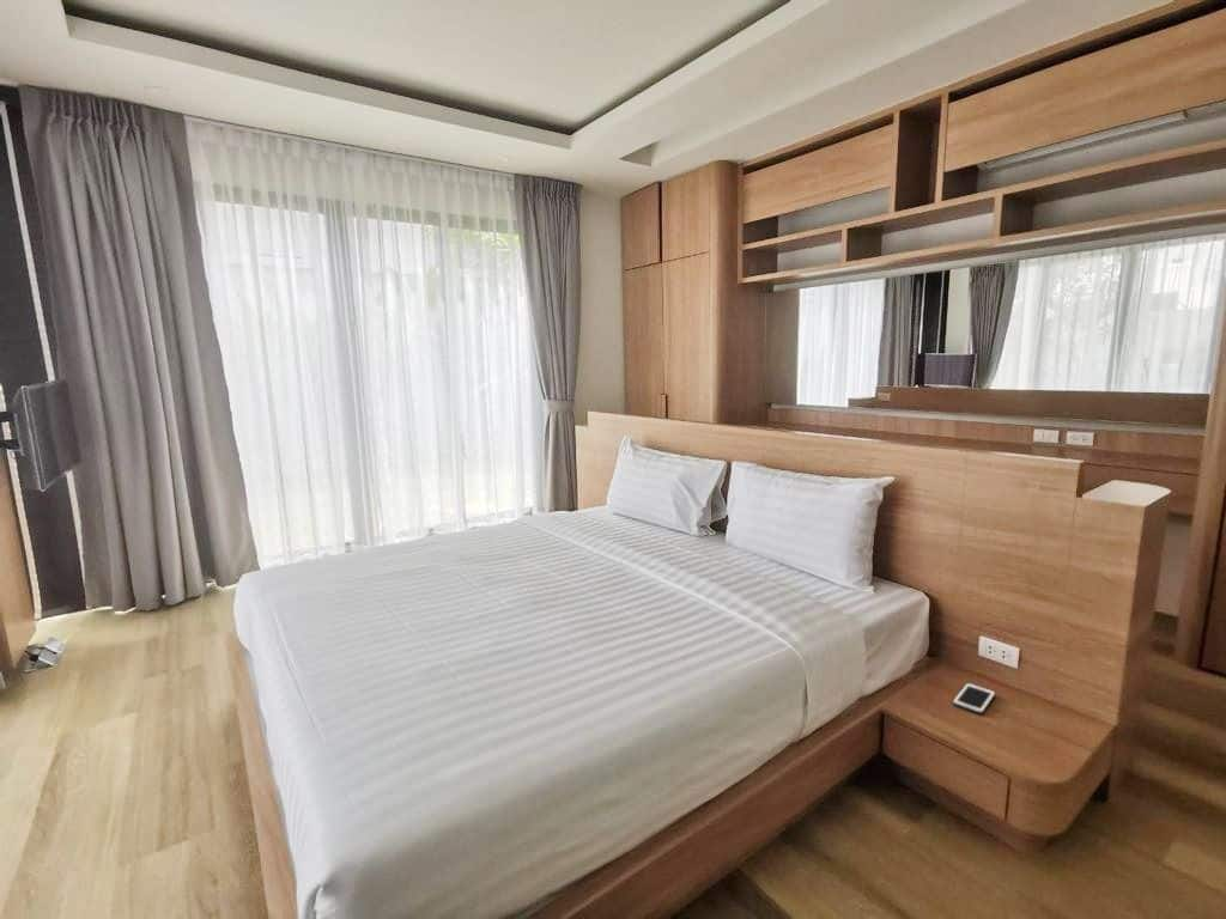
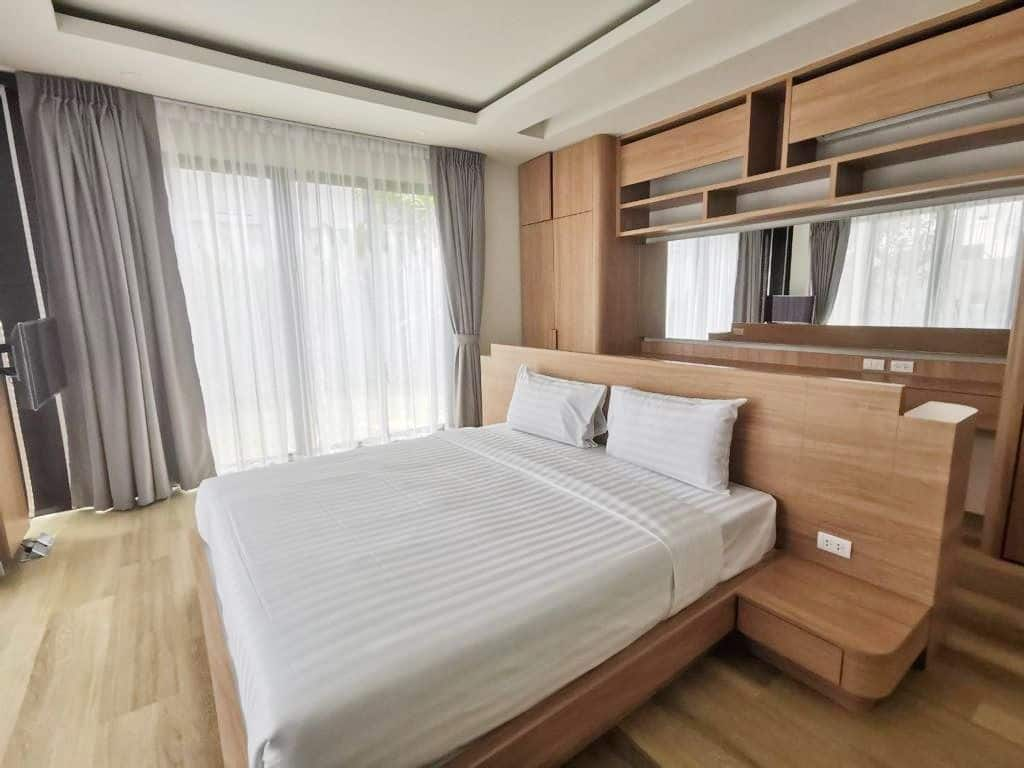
- cell phone [952,682,996,716]
